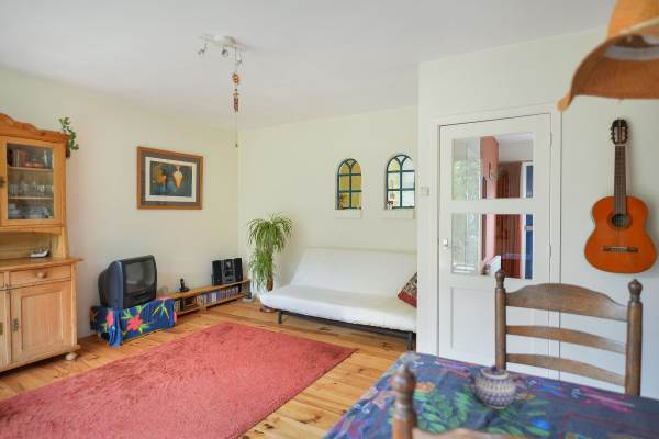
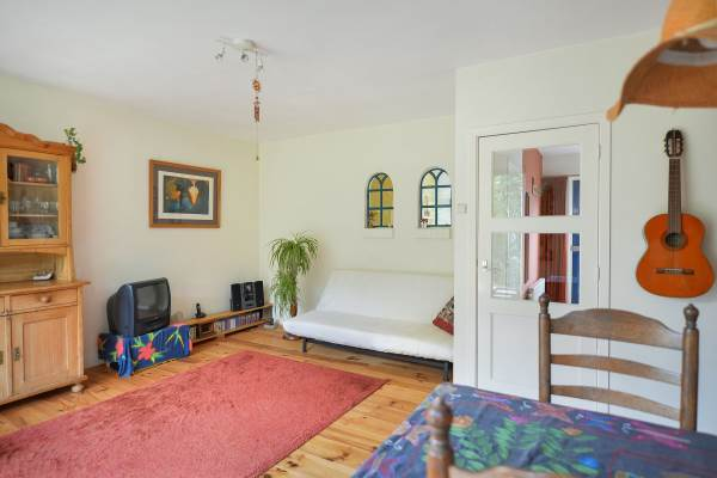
- teapot [461,364,532,410]
